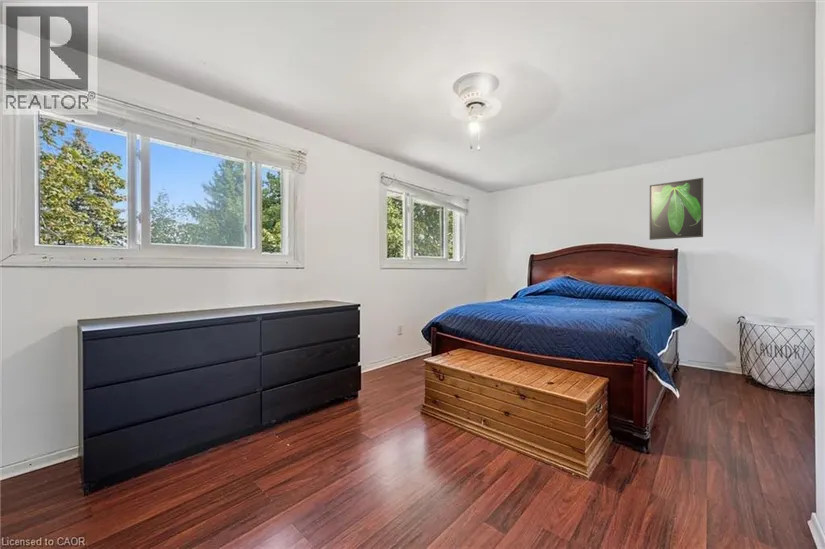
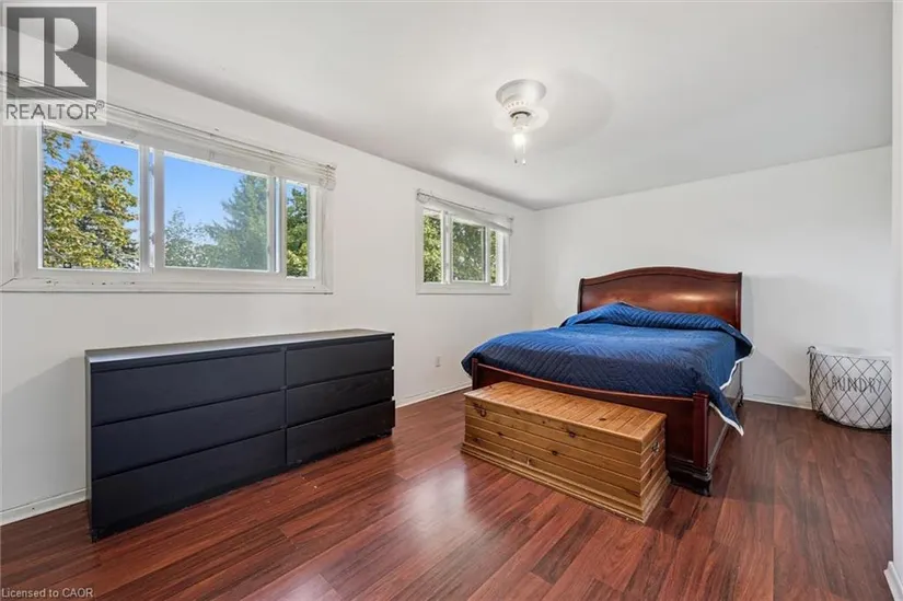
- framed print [649,177,704,241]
